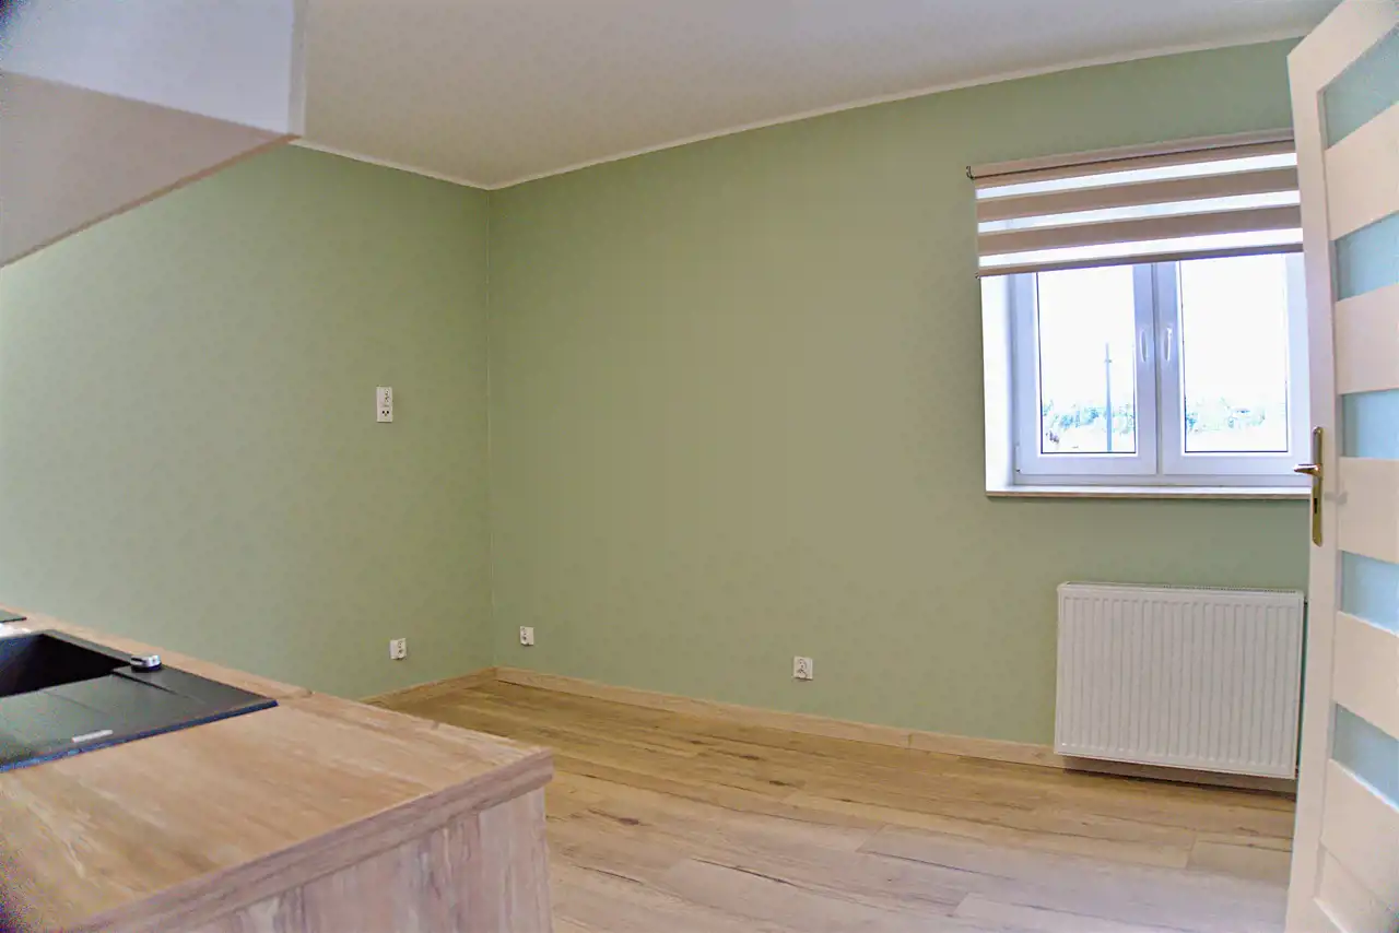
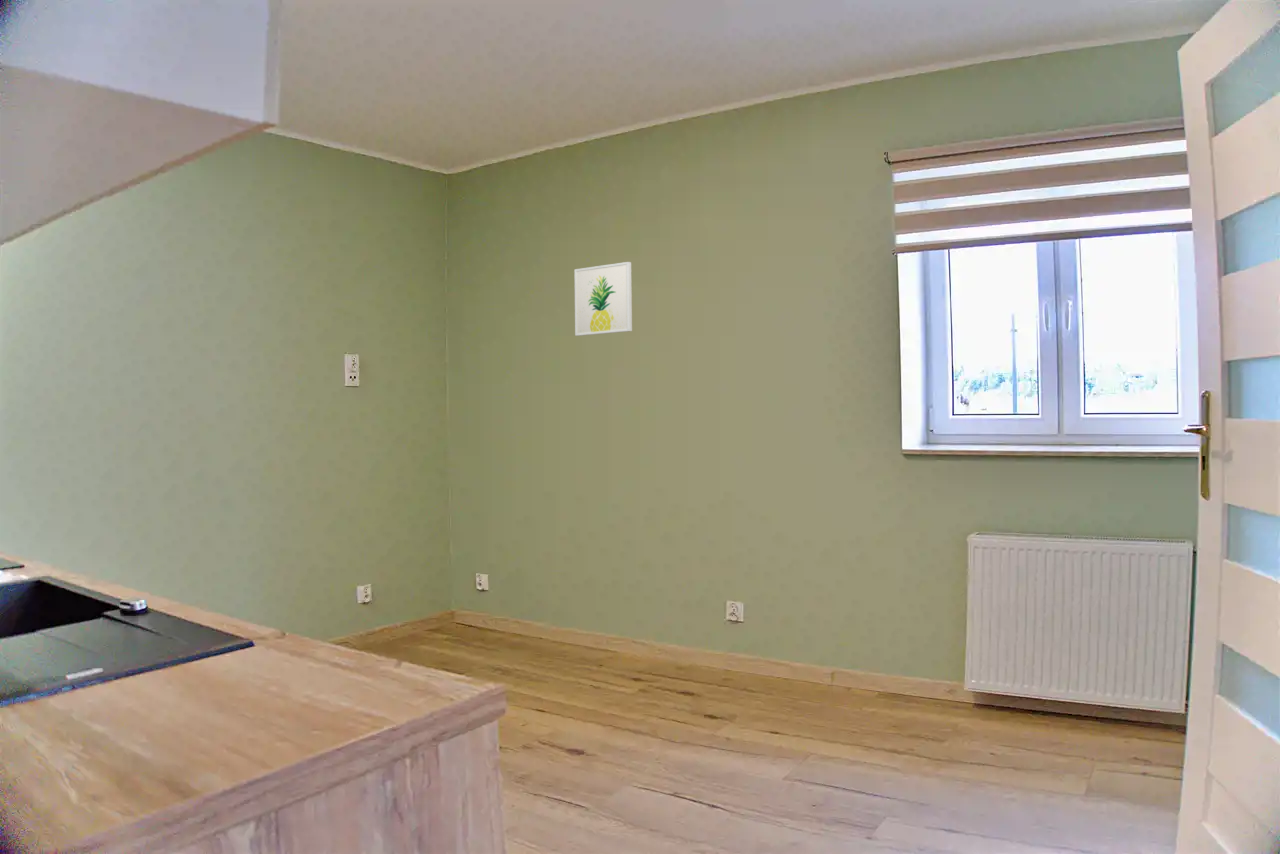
+ wall art [573,261,633,337]
